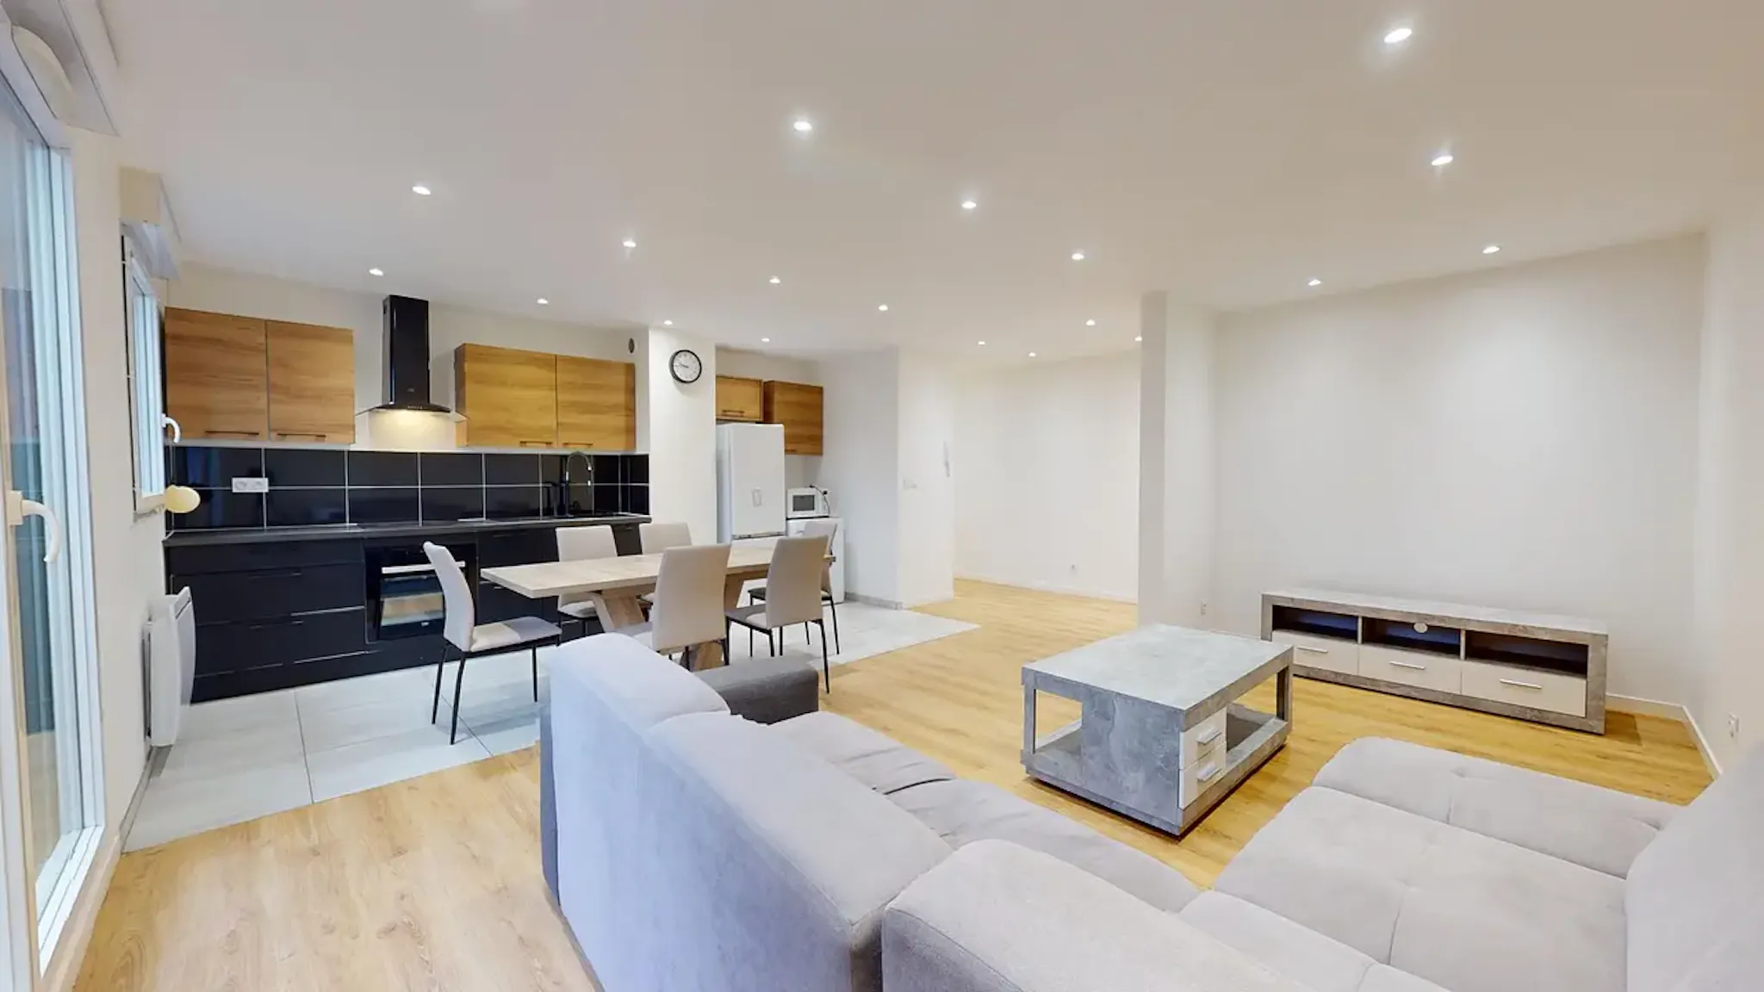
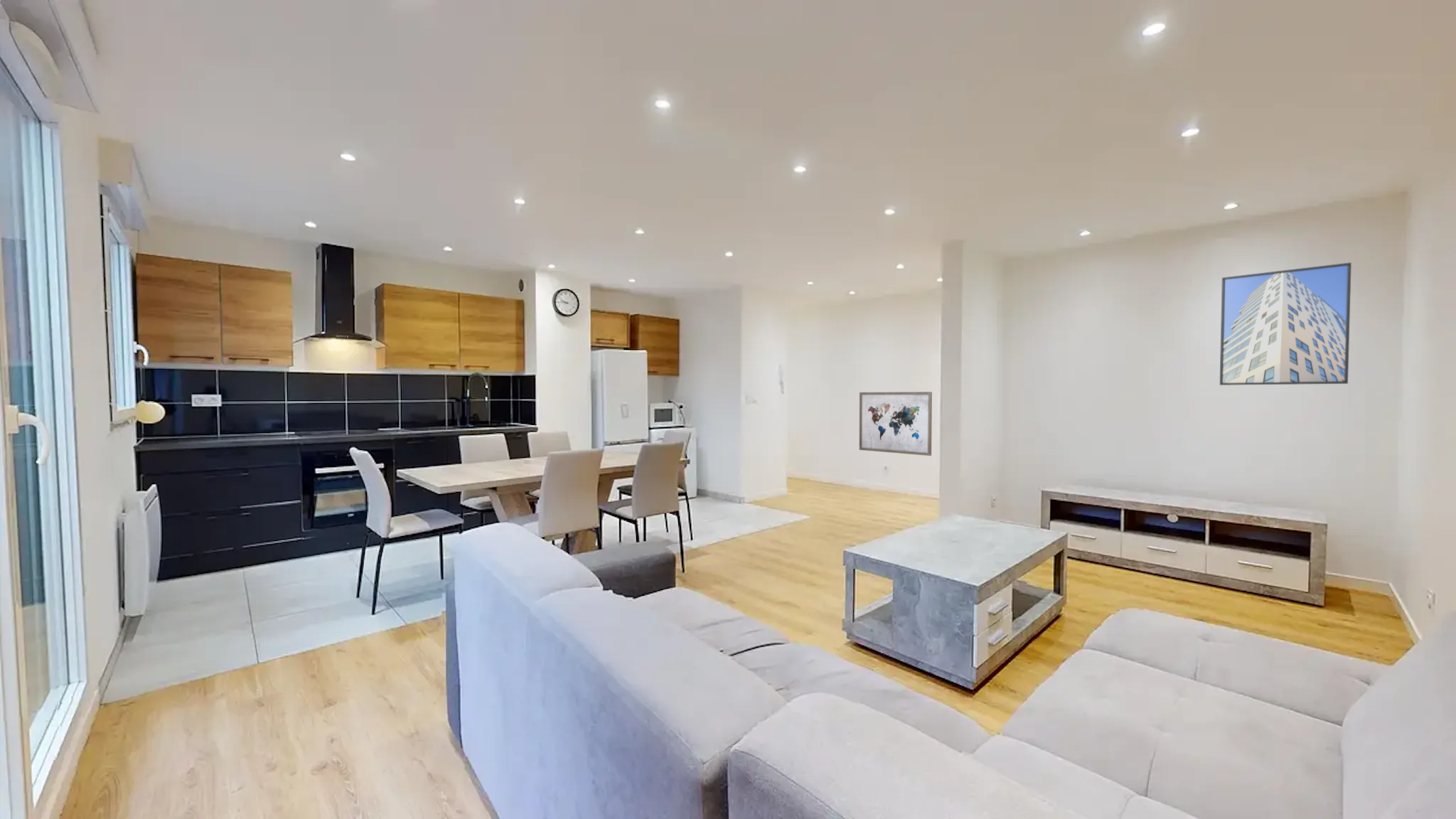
+ wall art [859,391,933,456]
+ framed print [1219,262,1352,386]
